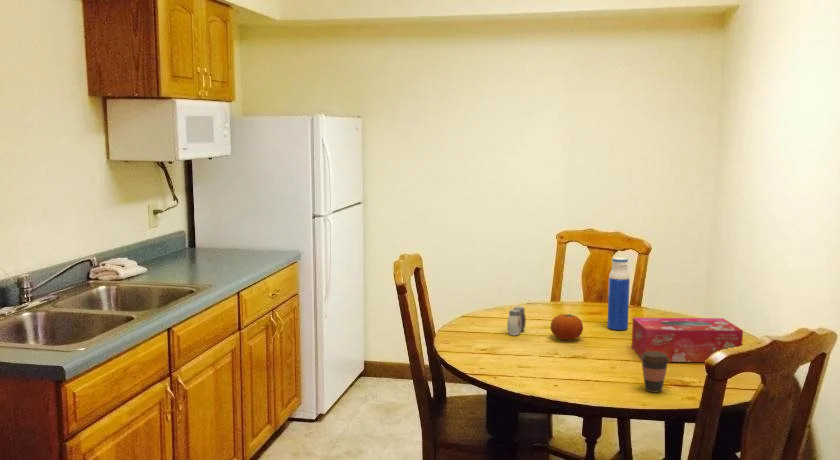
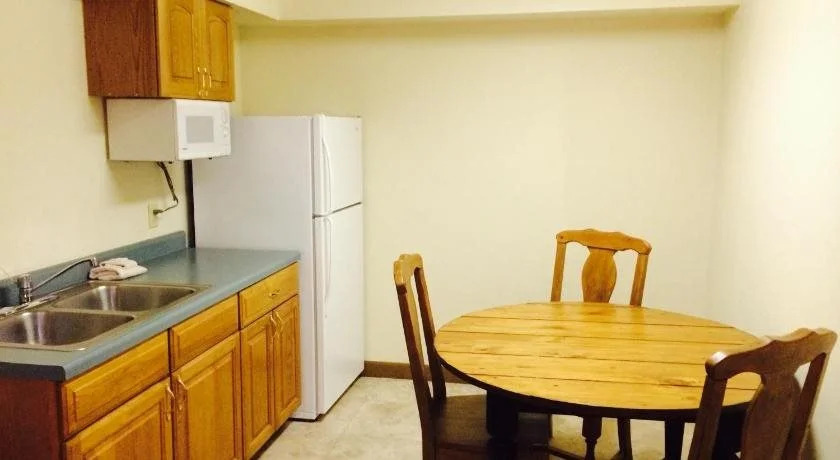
- coffee cup [639,351,670,393]
- water bottle [606,256,631,331]
- tissue box [631,317,744,363]
- salt and pepper shaker [506,305,527,336]
- fruit [550,313,584,341]
